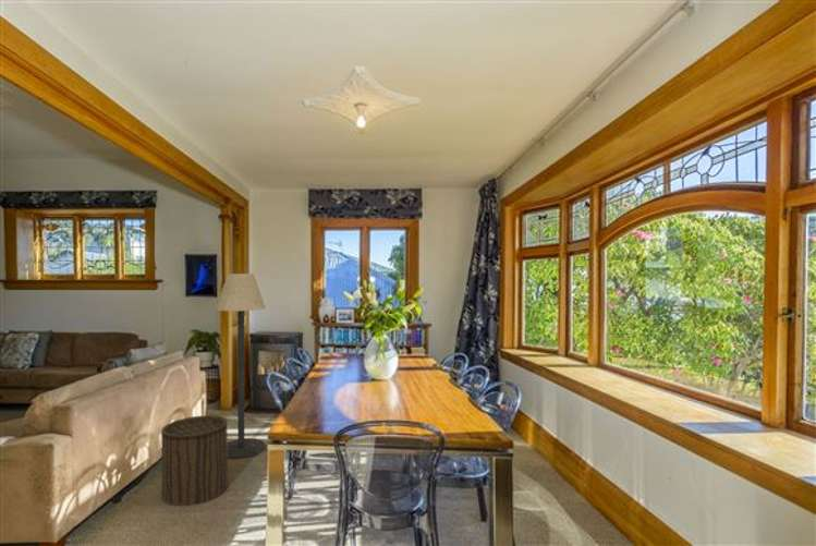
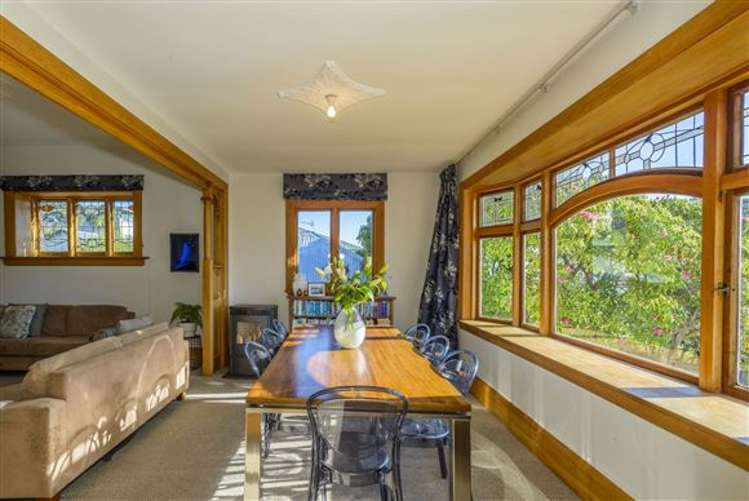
- floor lamp [215,272,267,460]
- stool [160,414,229,507]
